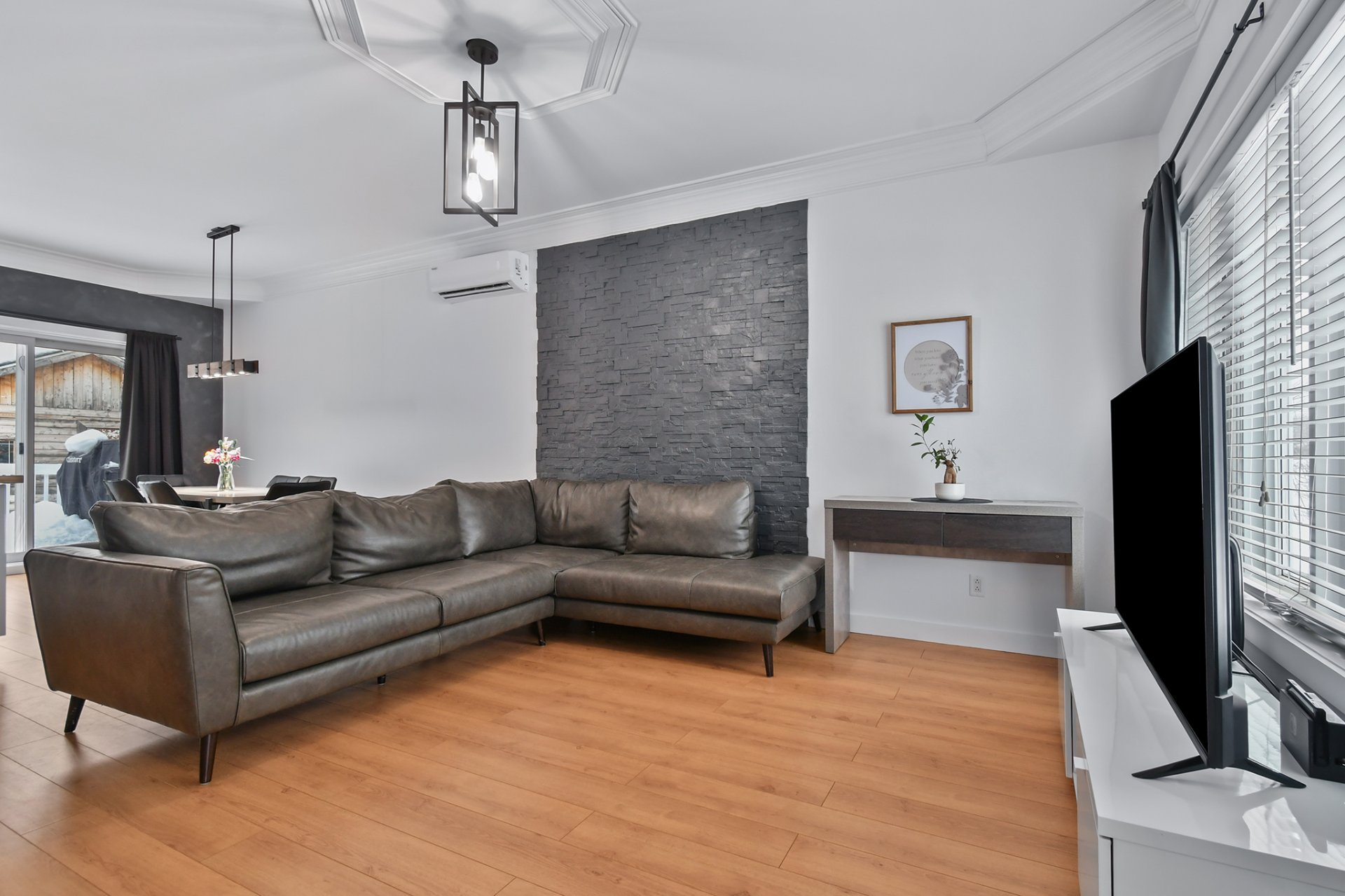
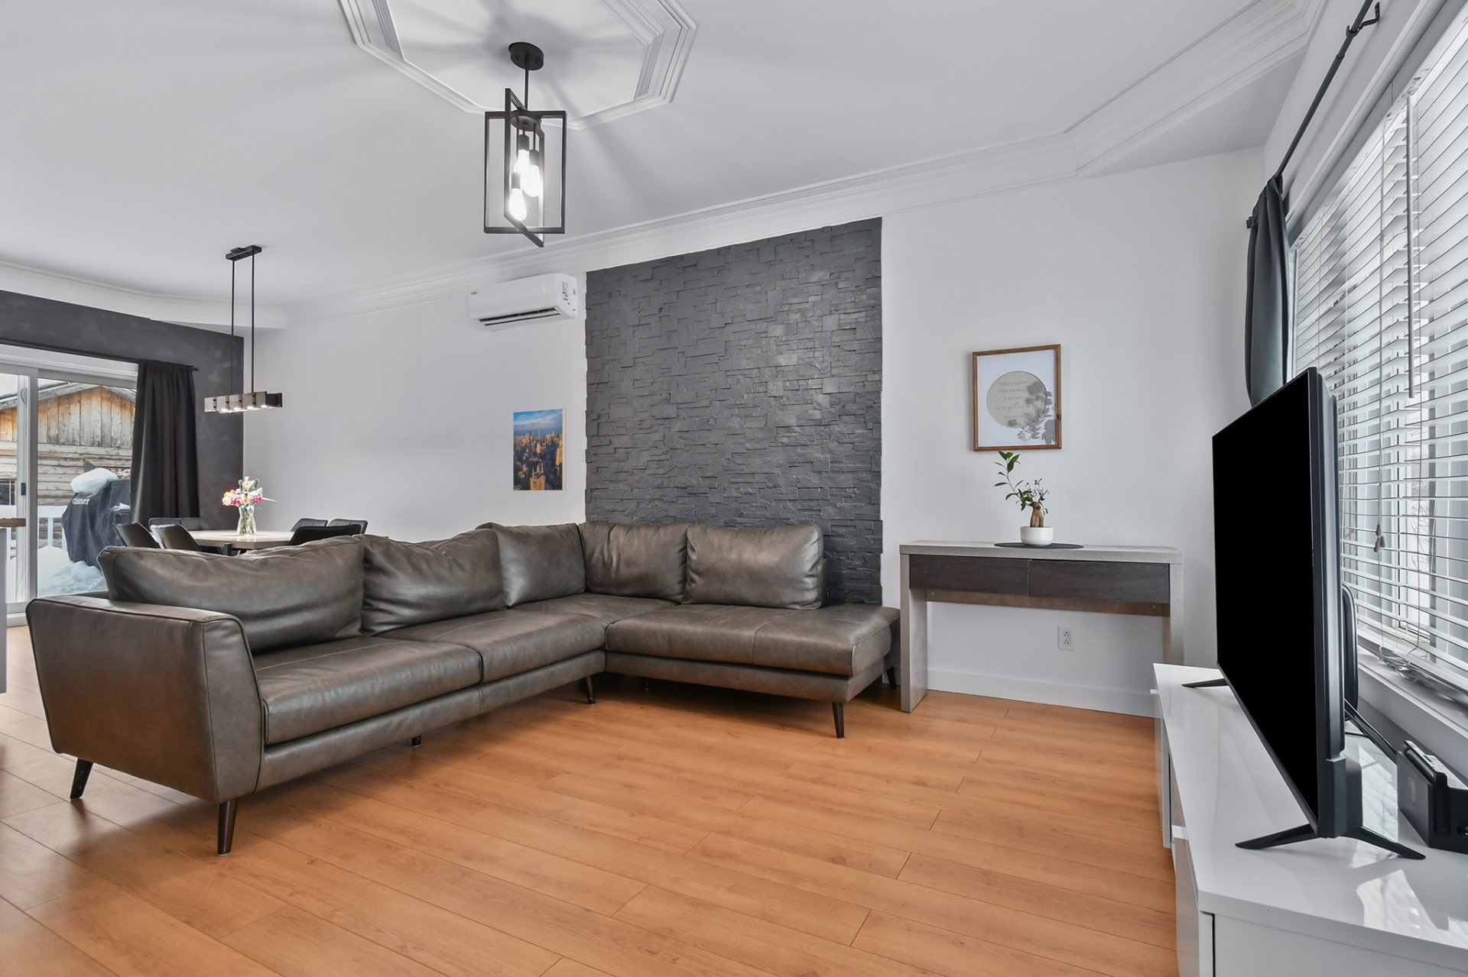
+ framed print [512,407,566,492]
